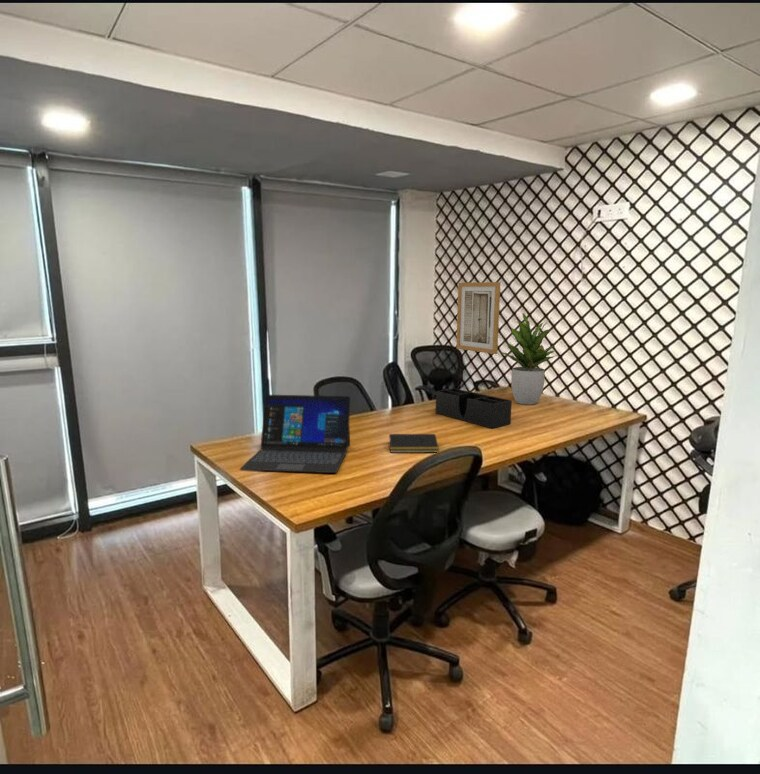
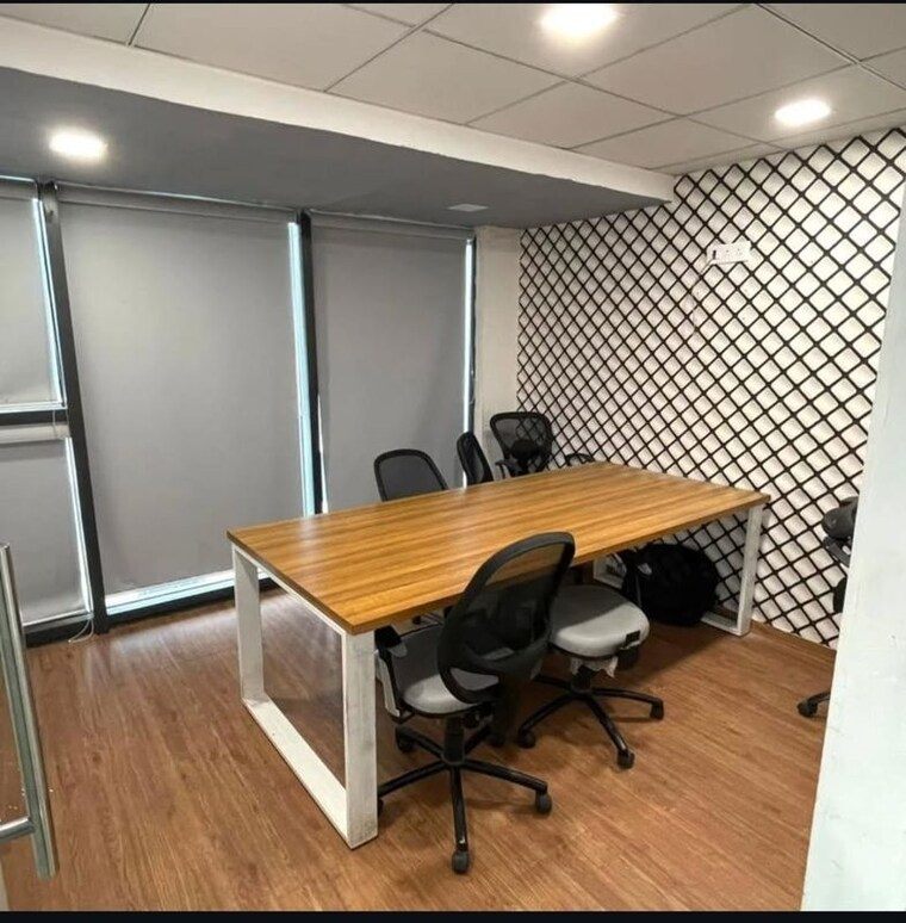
- potted plant [499,312,558,406]
- wall art [455,281,501,355]
- notepad [387,433,440,454]
- laptop [239,394,351,474]
- desk organizer [435,387,513,429]
